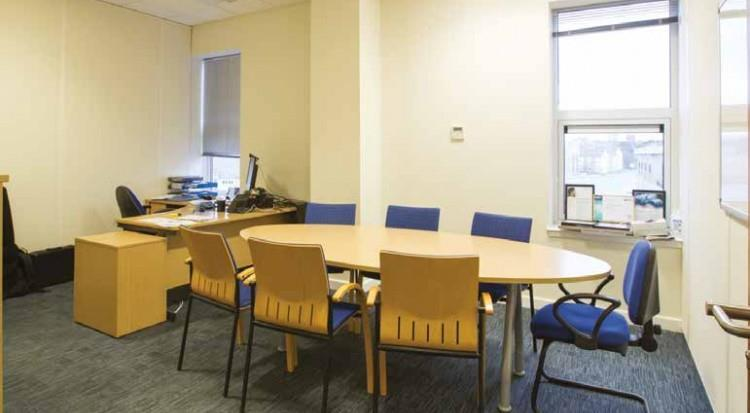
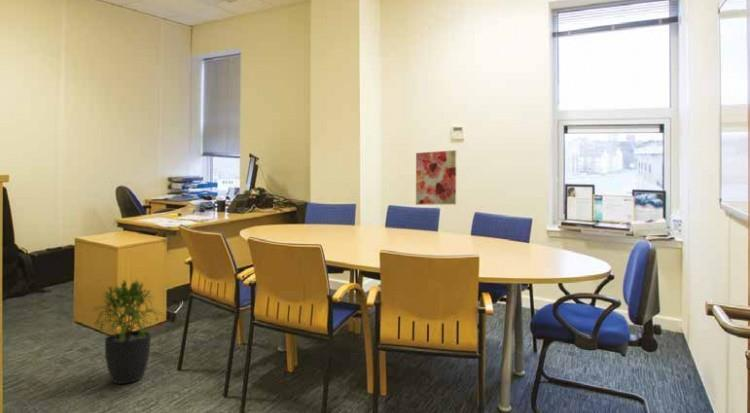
+ wall art [415,149,457,206]
+ potted plant [92,278,165,385]
